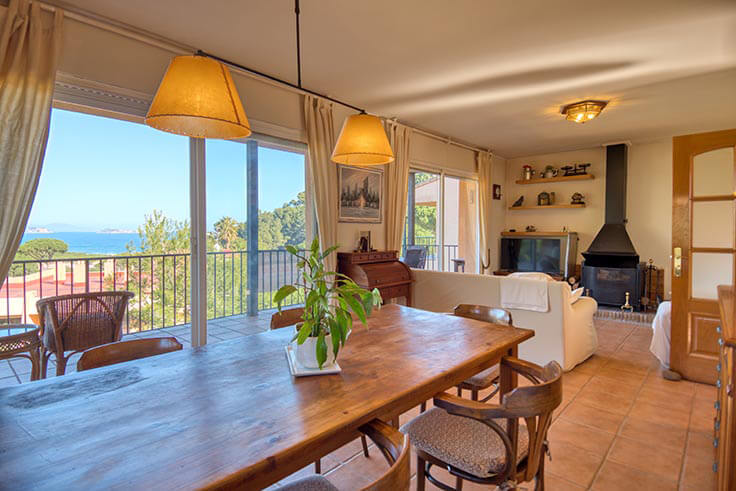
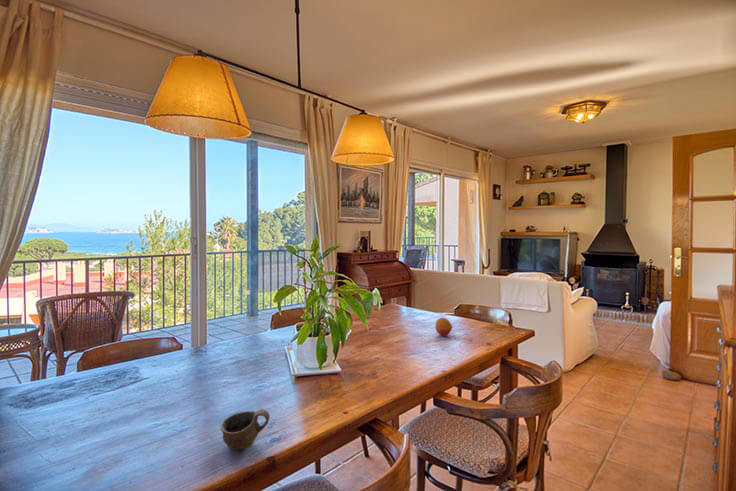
+ cup [219,408,271,450]
+ fruit [434,317,453,337]
